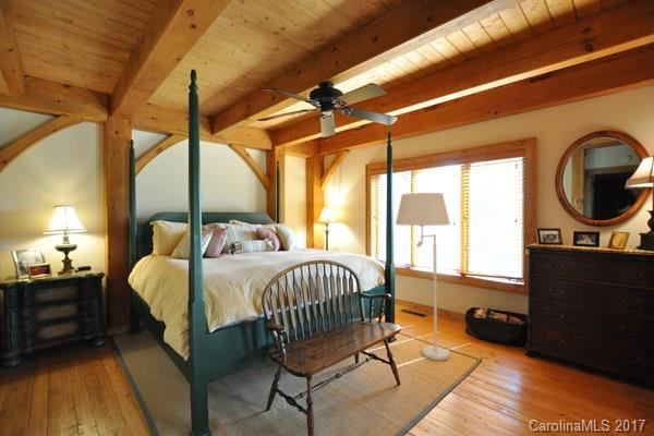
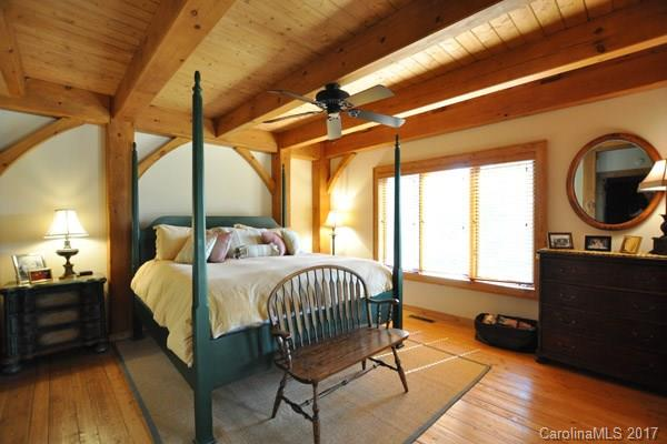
- floor lamp [395,192,451,362]
